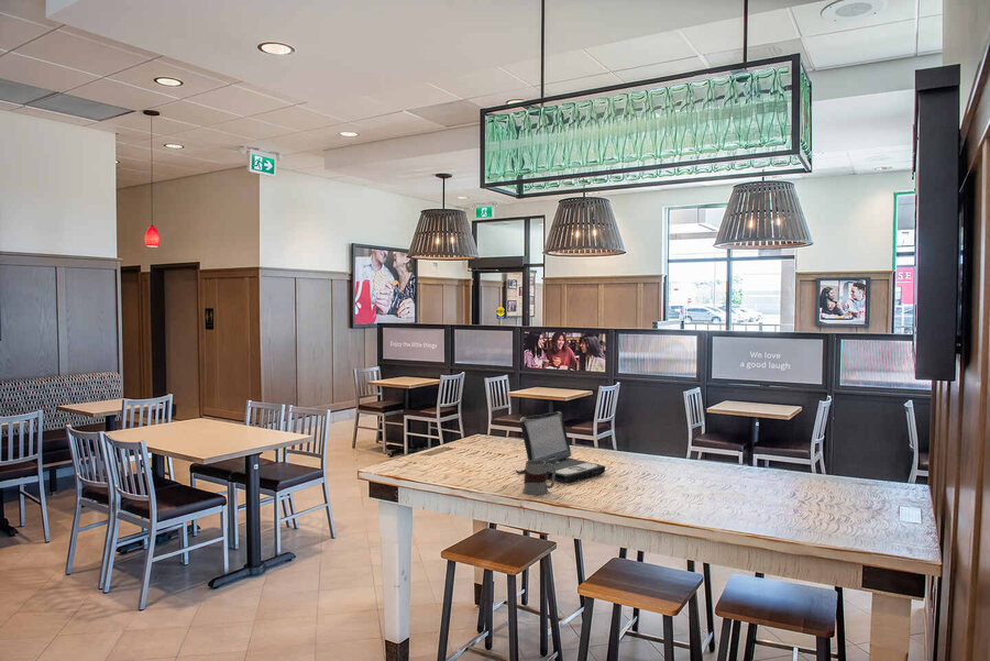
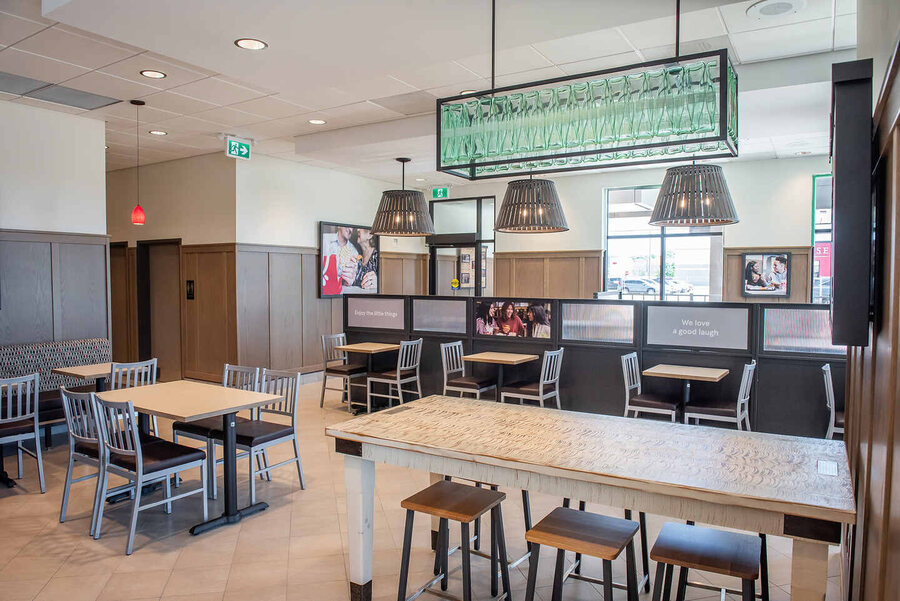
- mug [521,460,556,496]
- laptop [515,410,606,484]
